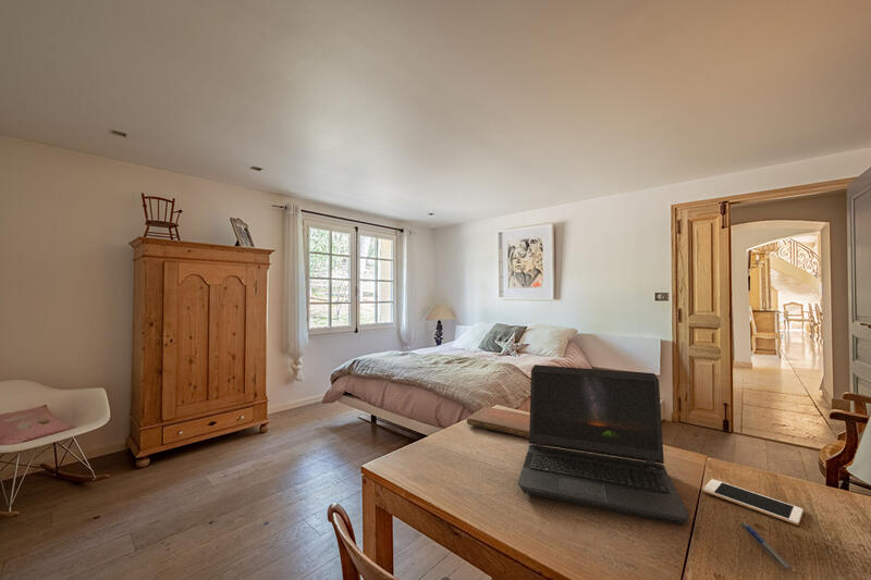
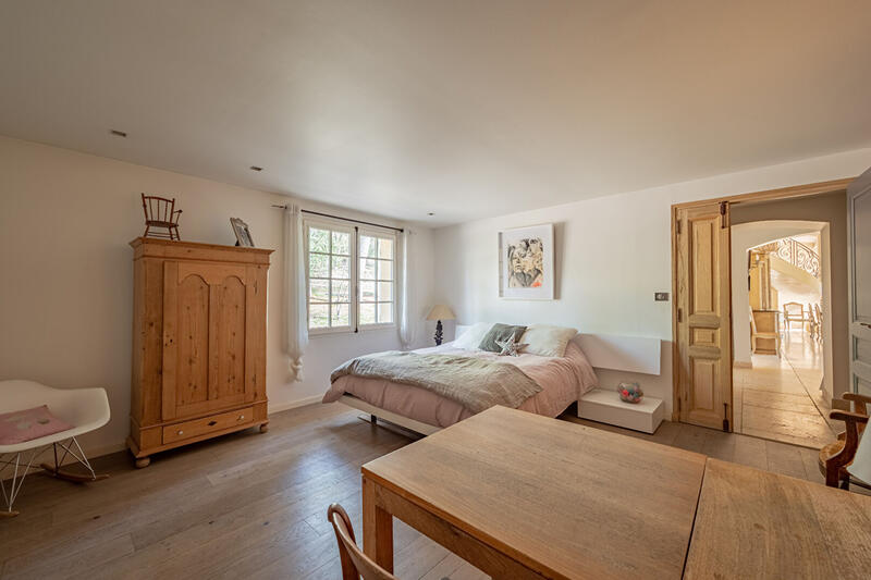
- cell phone [702,479,805,526]
- notebook [466,406,530,440]
- pen [740,521,792,572]
- laptop computer [517,363,690,526]
